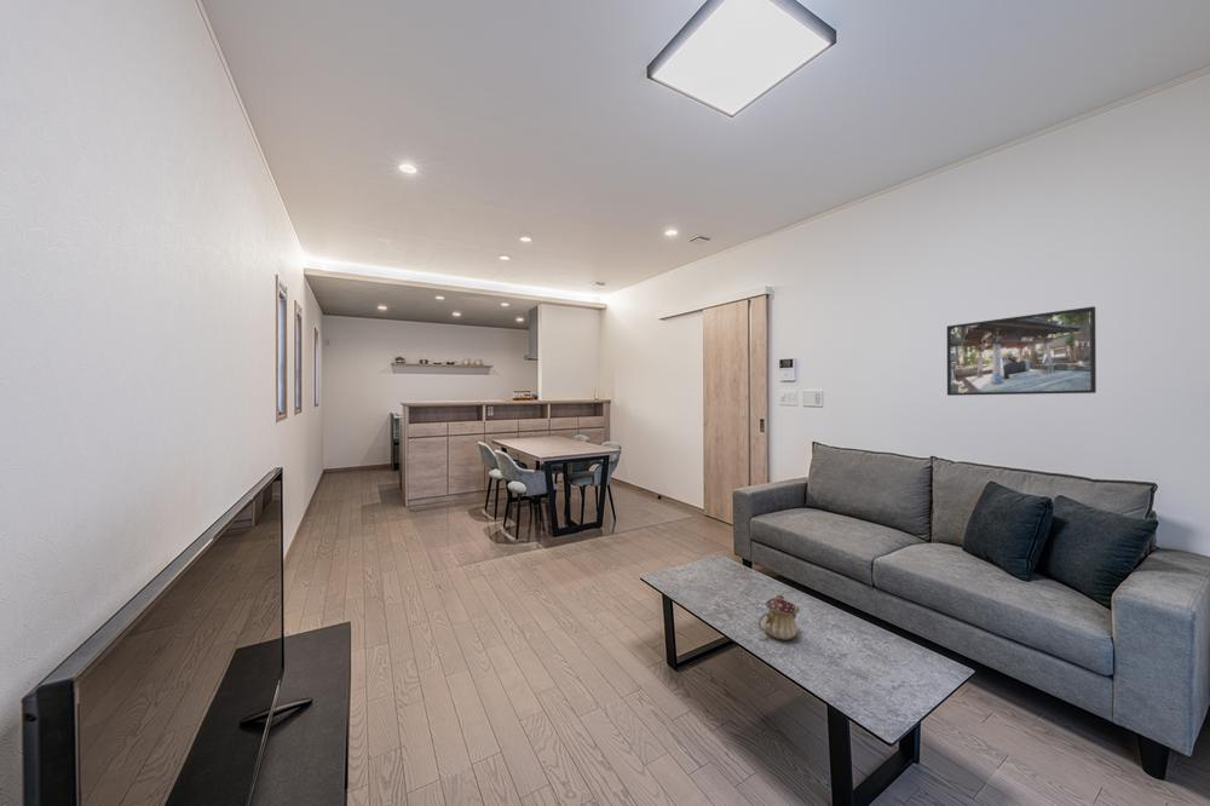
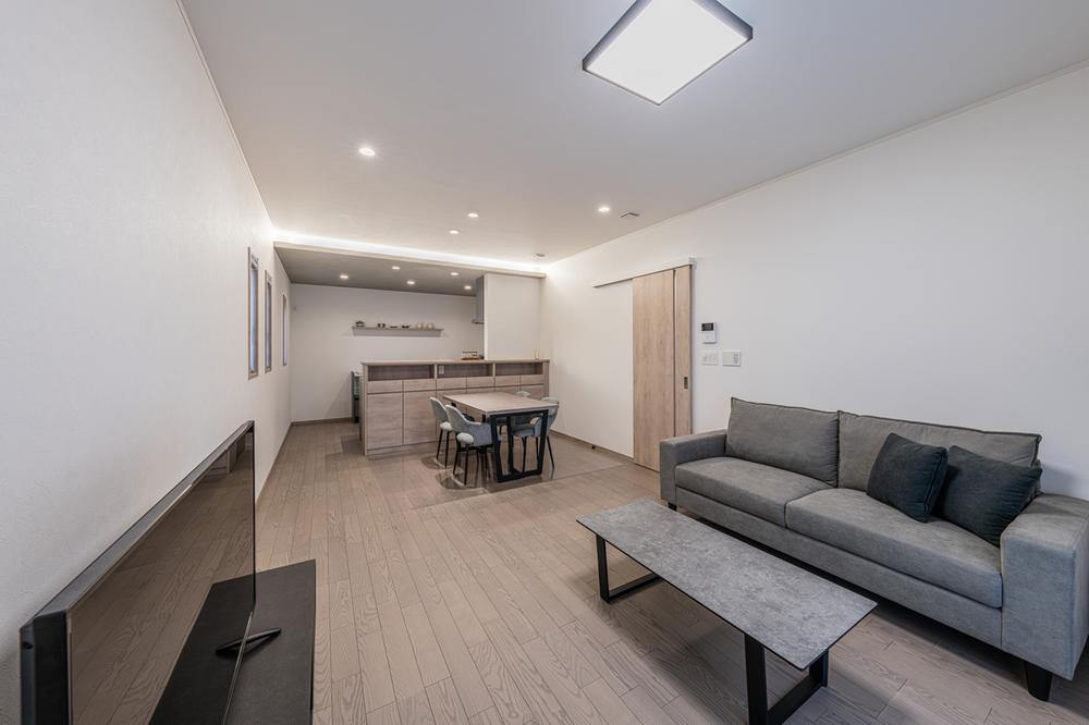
- teapot [757,594,801,641]
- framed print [946,305,1097,397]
